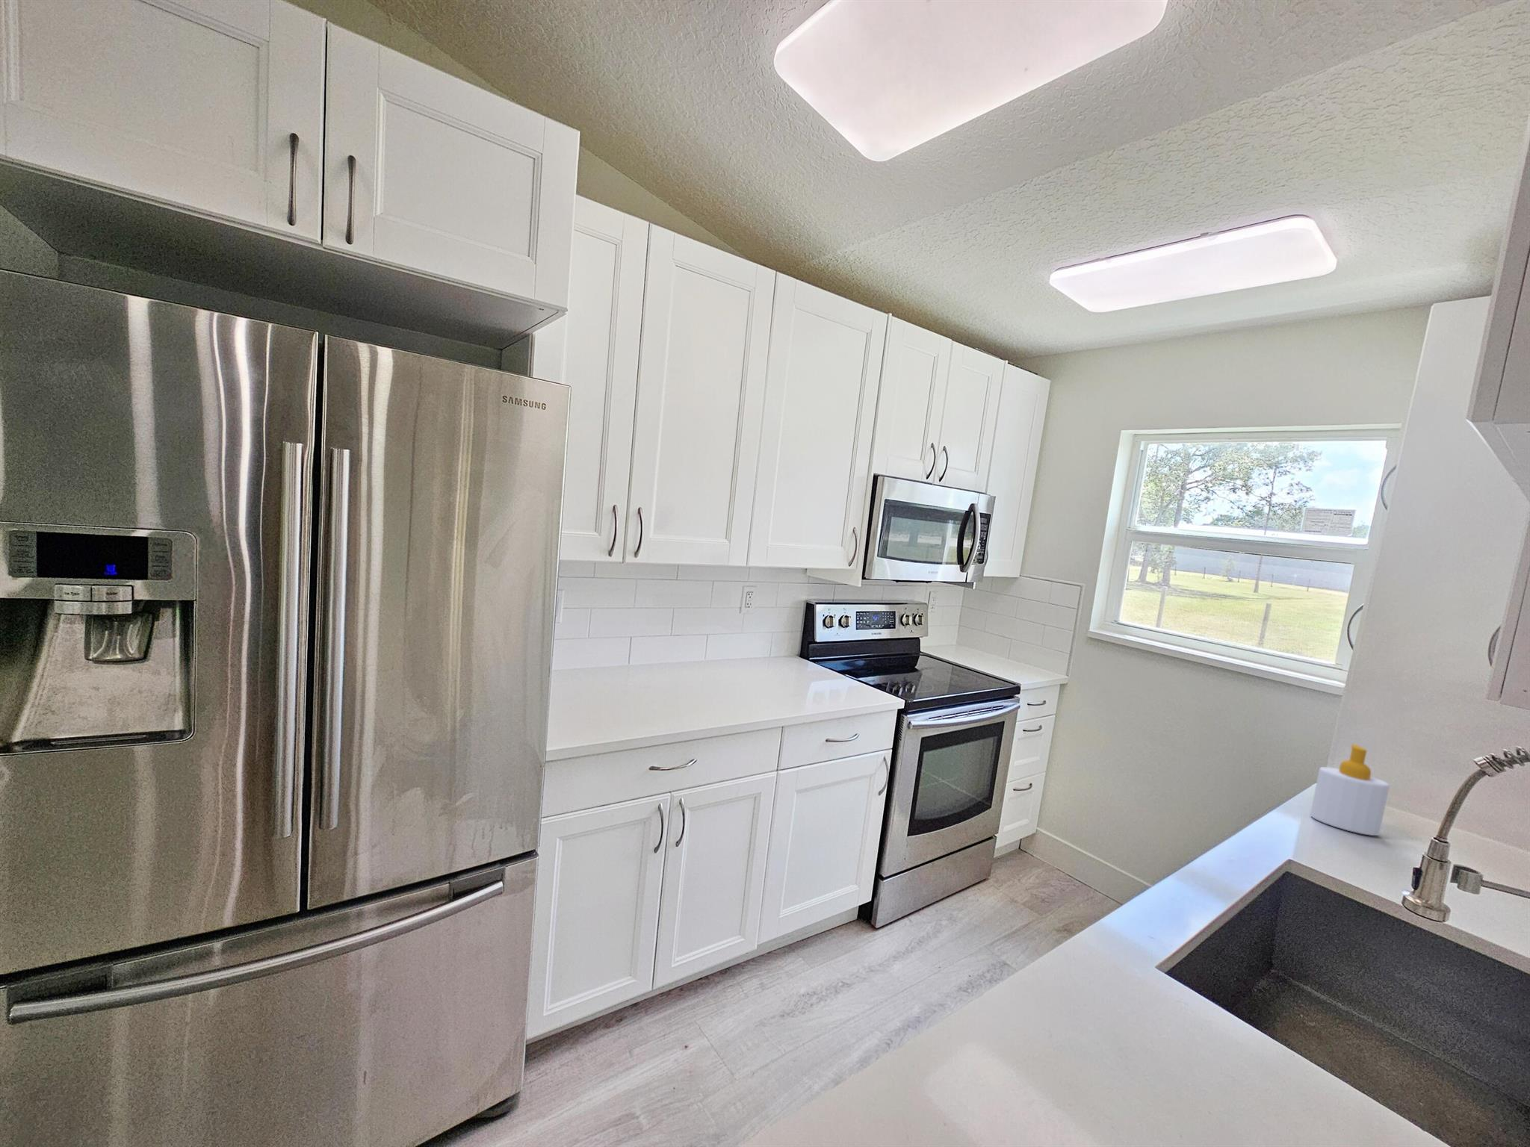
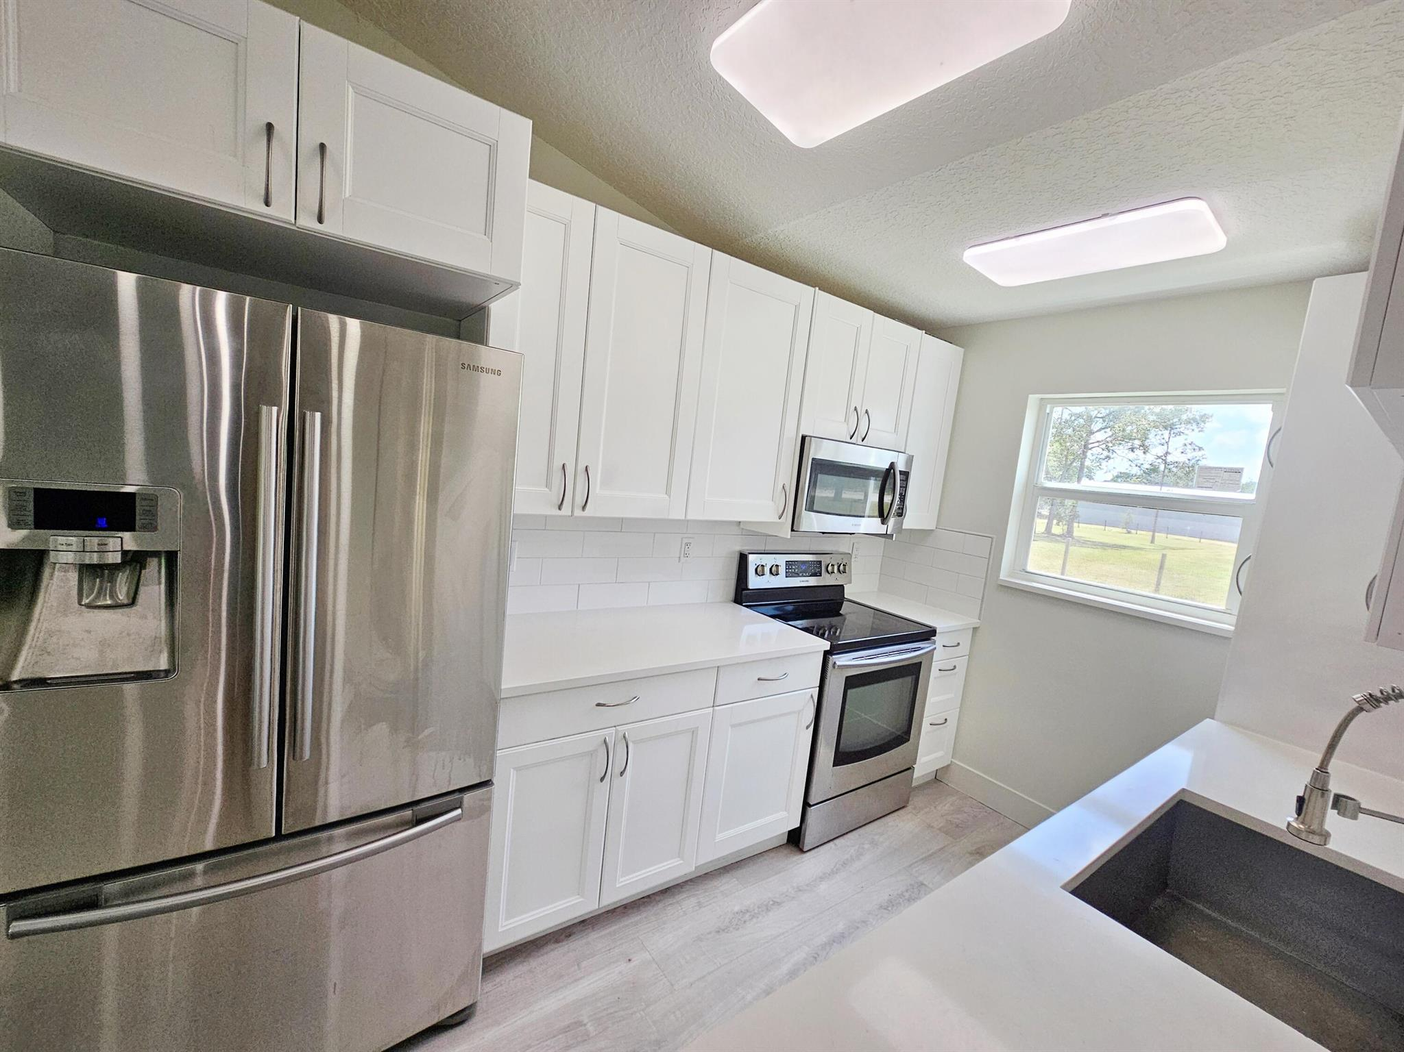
- soap bottle [1310,743,1390,836]
